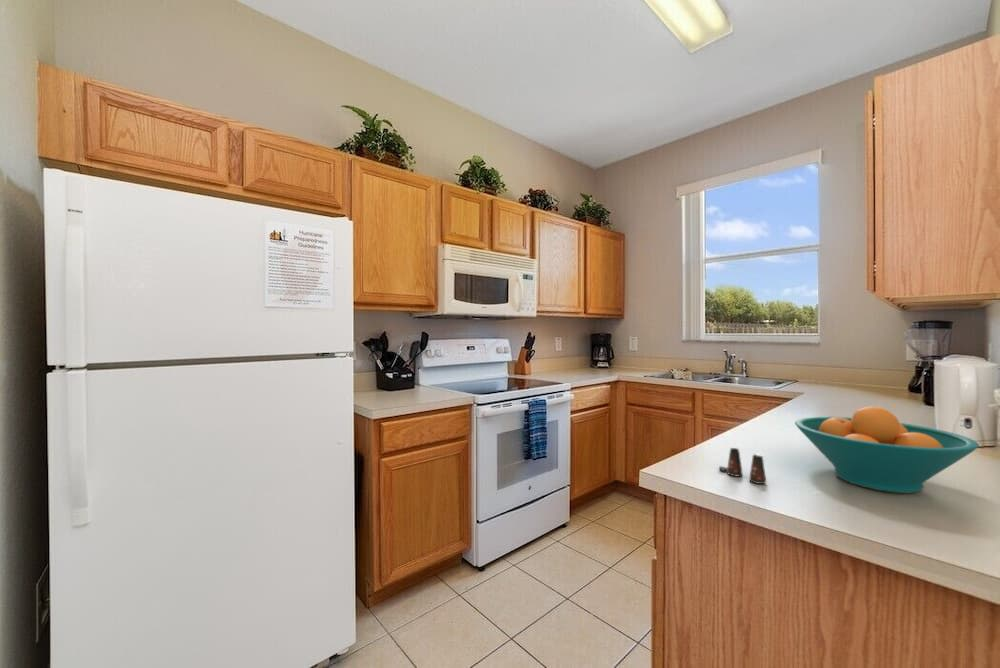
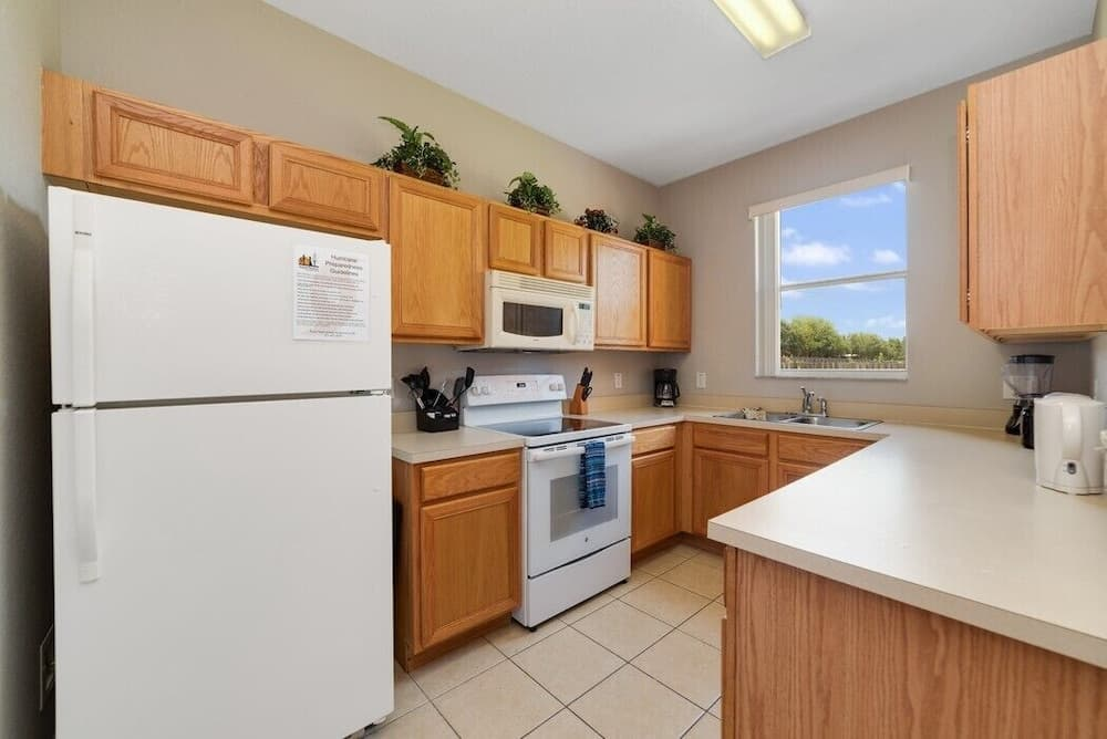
- fruit bowl [794,405,980,494]
- salt shaker [718,447,767,485]
